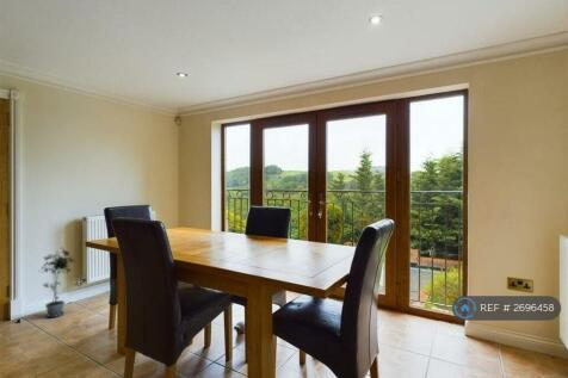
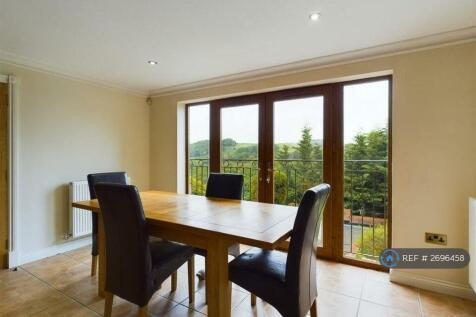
- potted plant [38,247,78,318]
